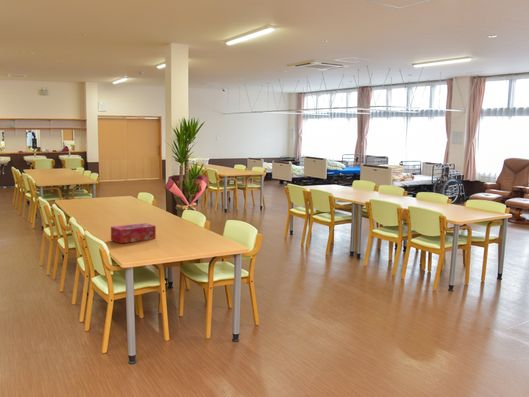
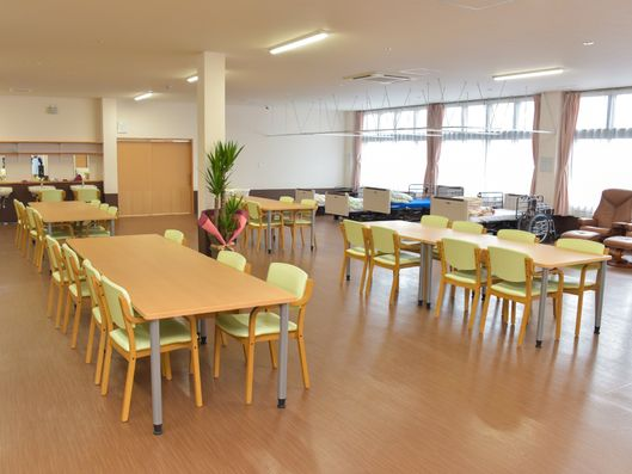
- tissue box [110,222,157,244]
